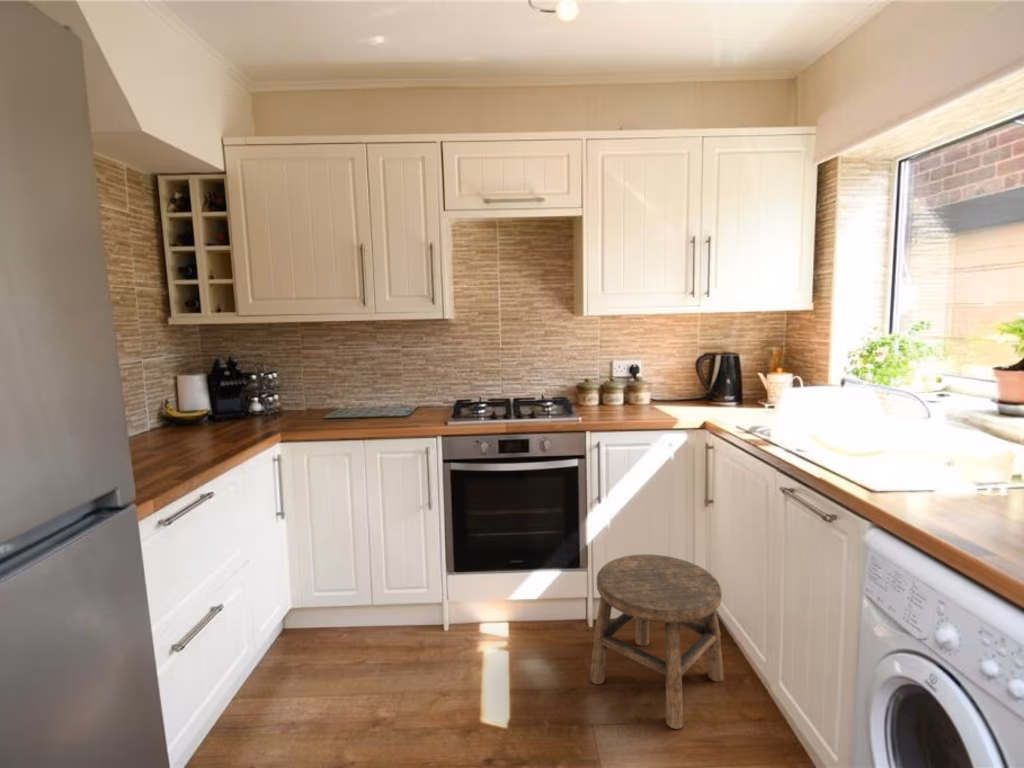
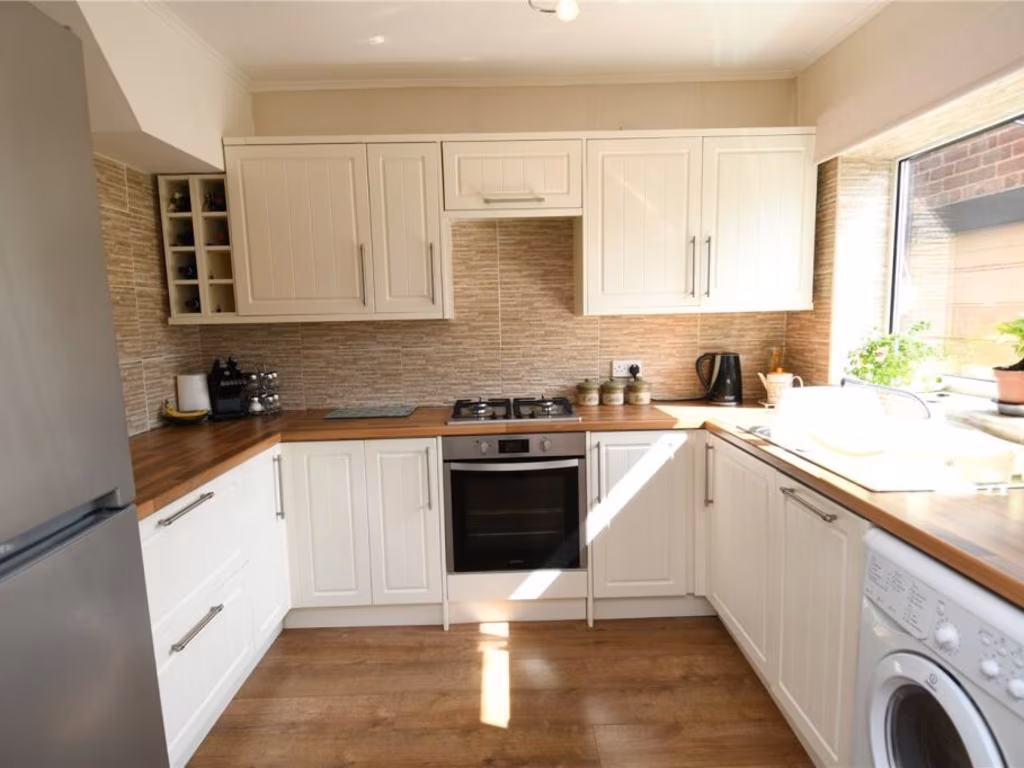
- stool [589,553,725,730]
